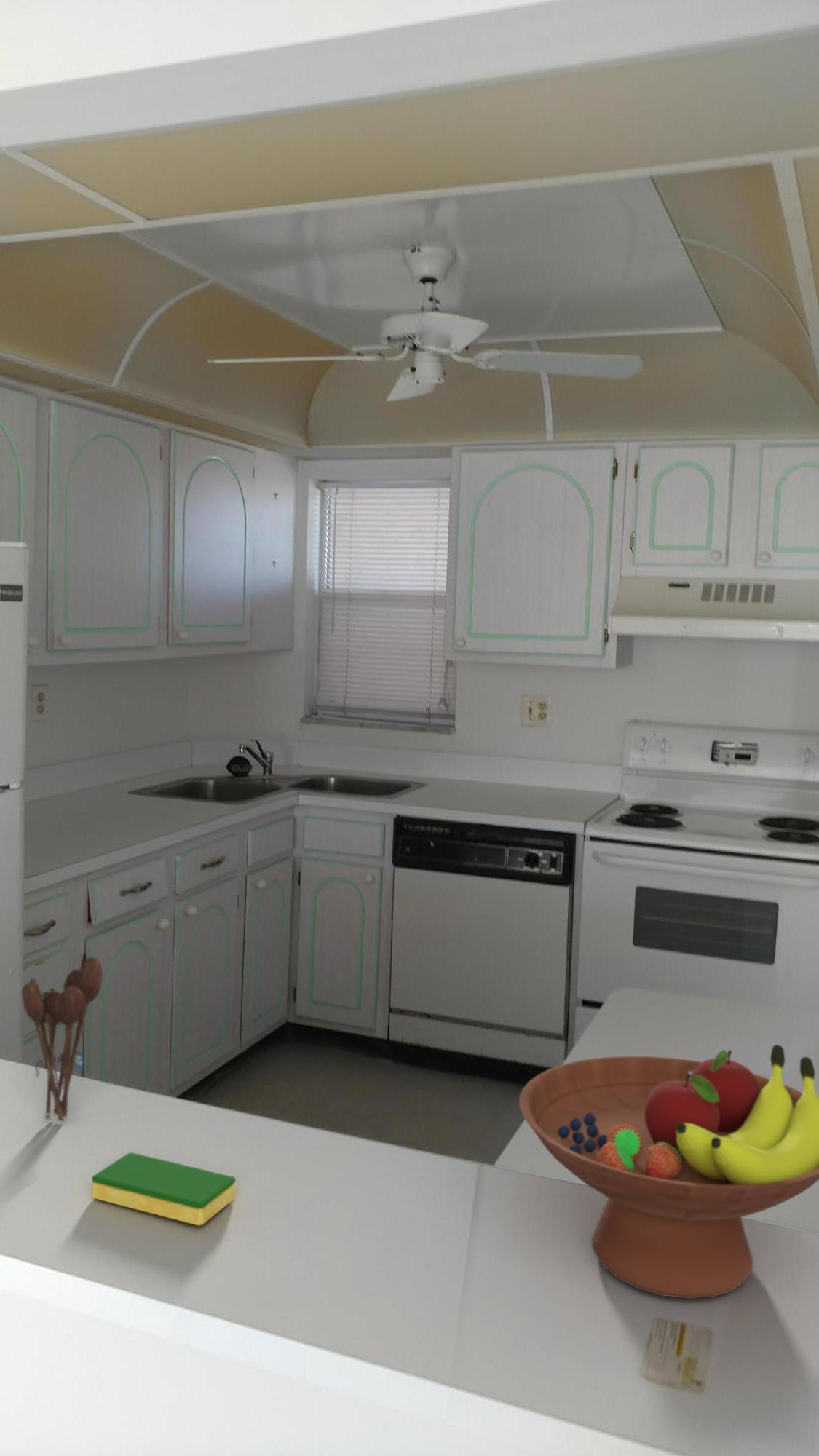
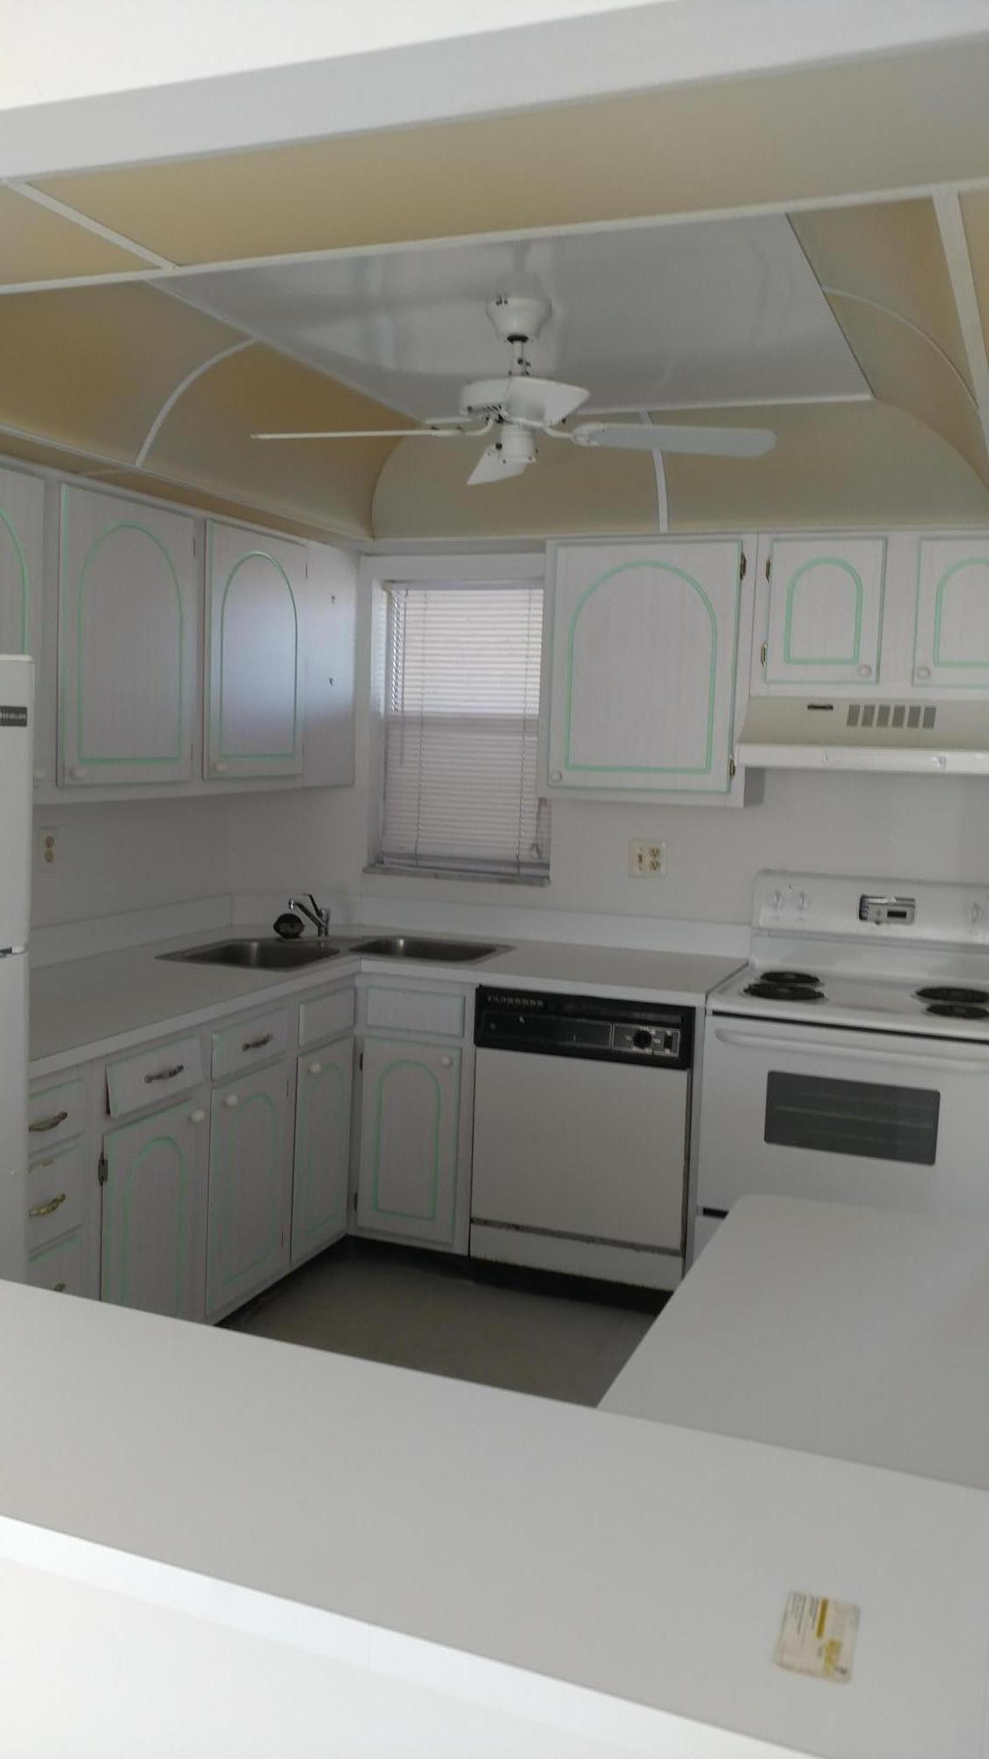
- dish sponge [91,1152,236,1226]
- utensil holder [21,957,103,1122]
- fruit bowl [518,1044,819,1299]
